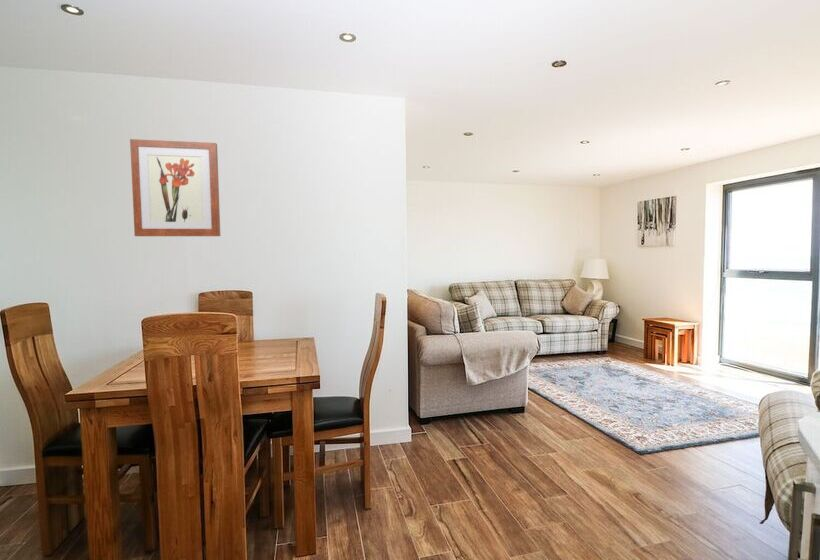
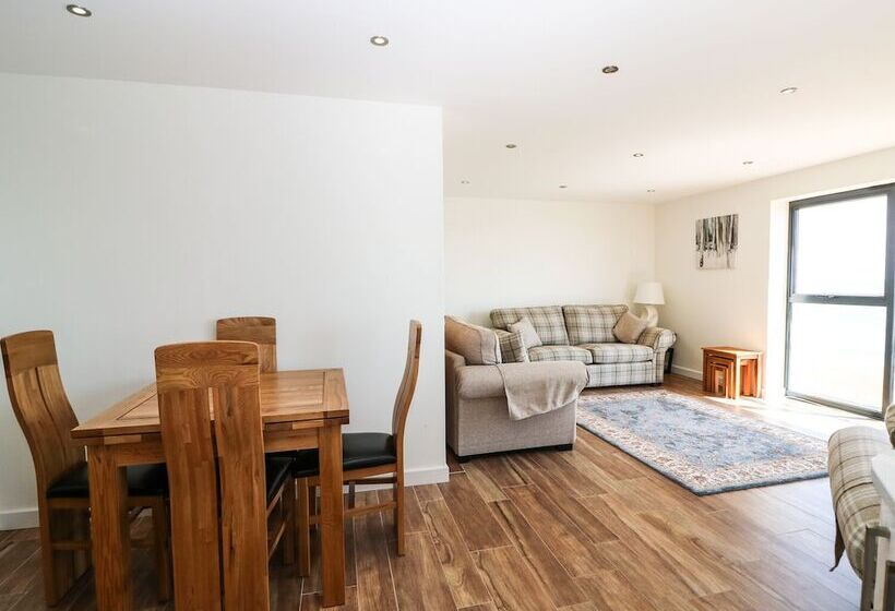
- wall art [129,138,221,237]
